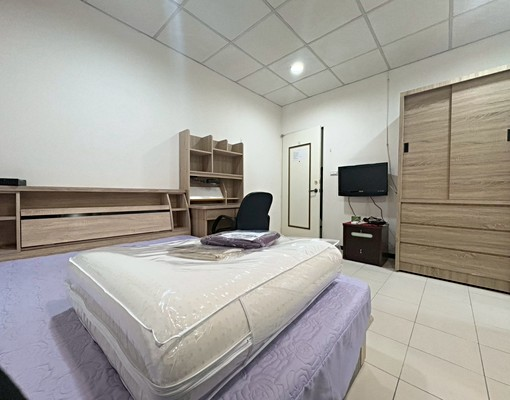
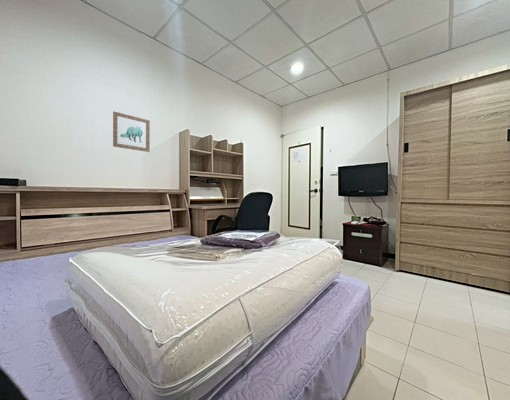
+ wall art [112,110,151,153]
